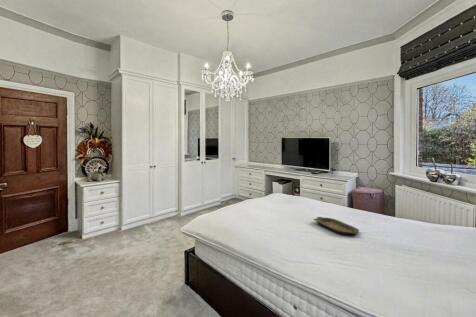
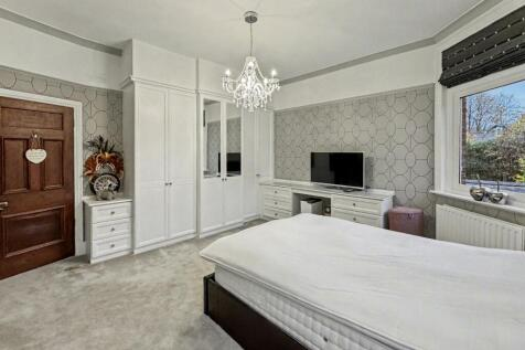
- serving tray [312,216,360,236]
